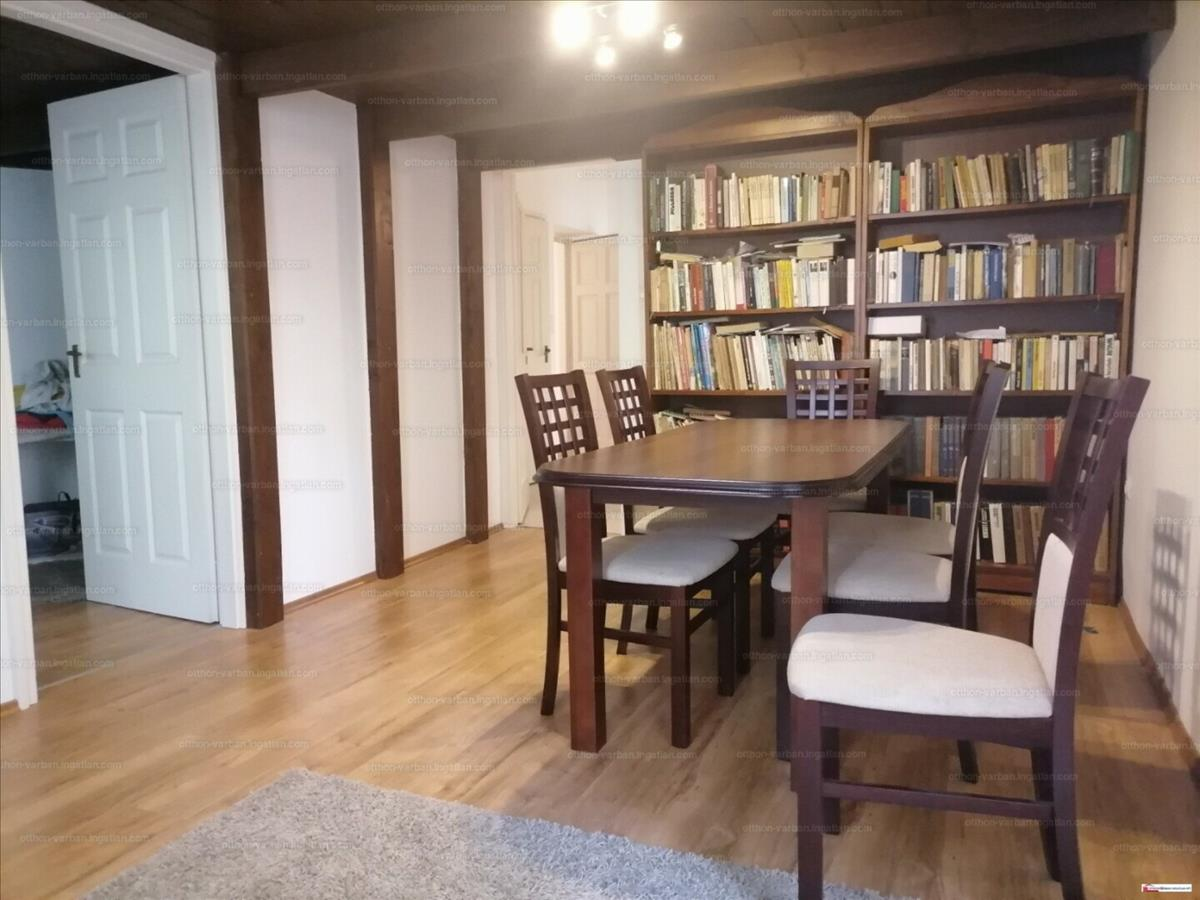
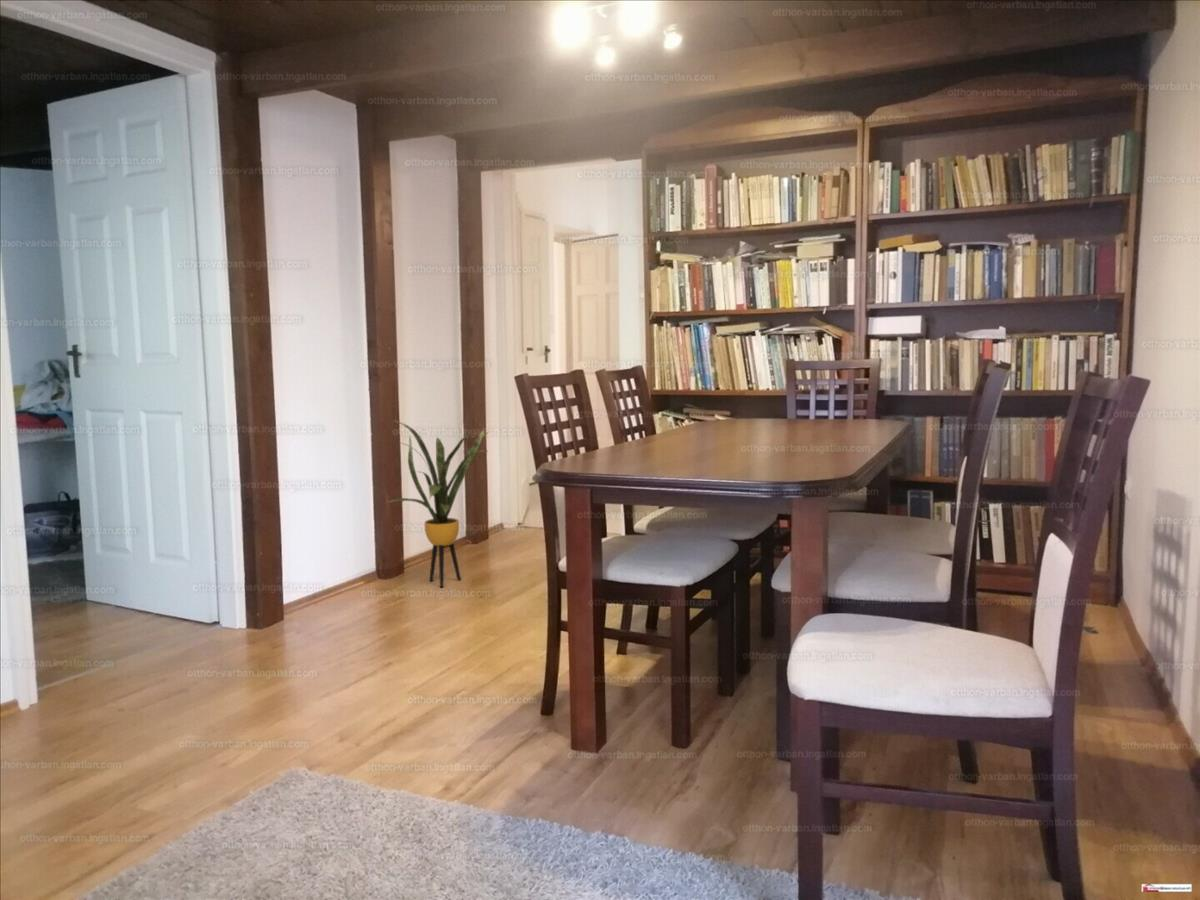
+ house plant [387,420,490,588]
